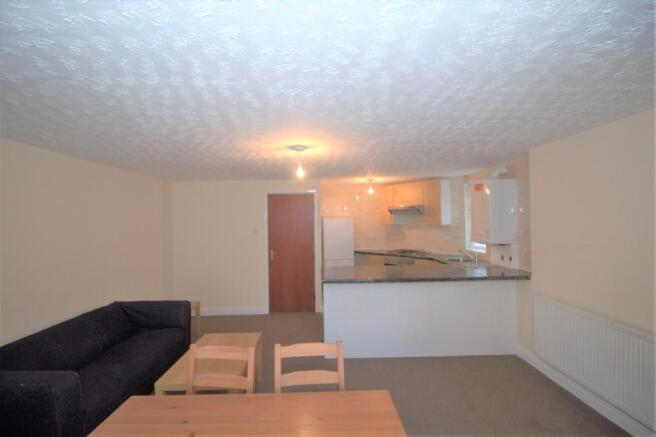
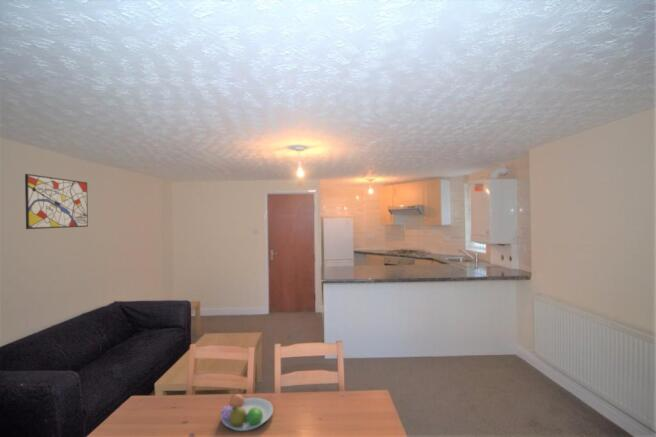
+ wall art [24,173,89,230]
+ fruit bowl [219,392,274,432]
